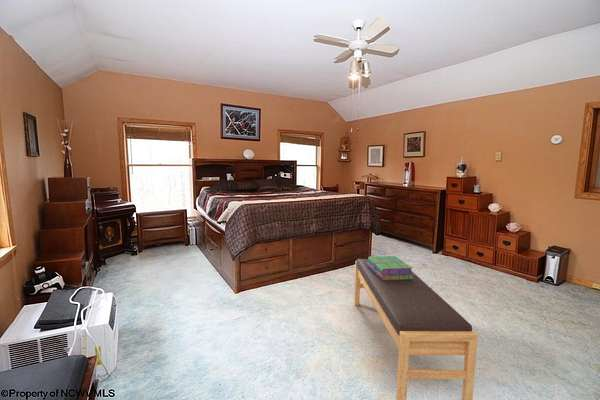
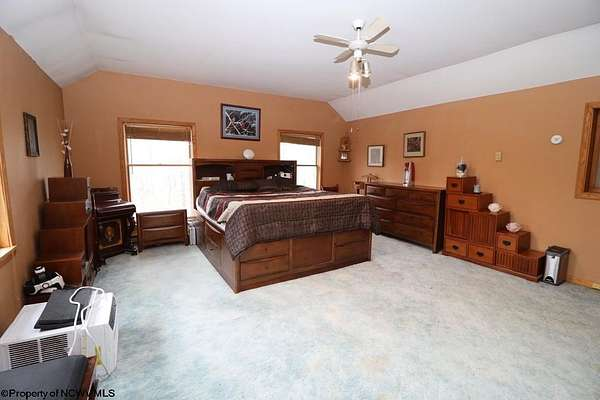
- bench [353,258,479,400]
- stack of books [367,255,414,280]
